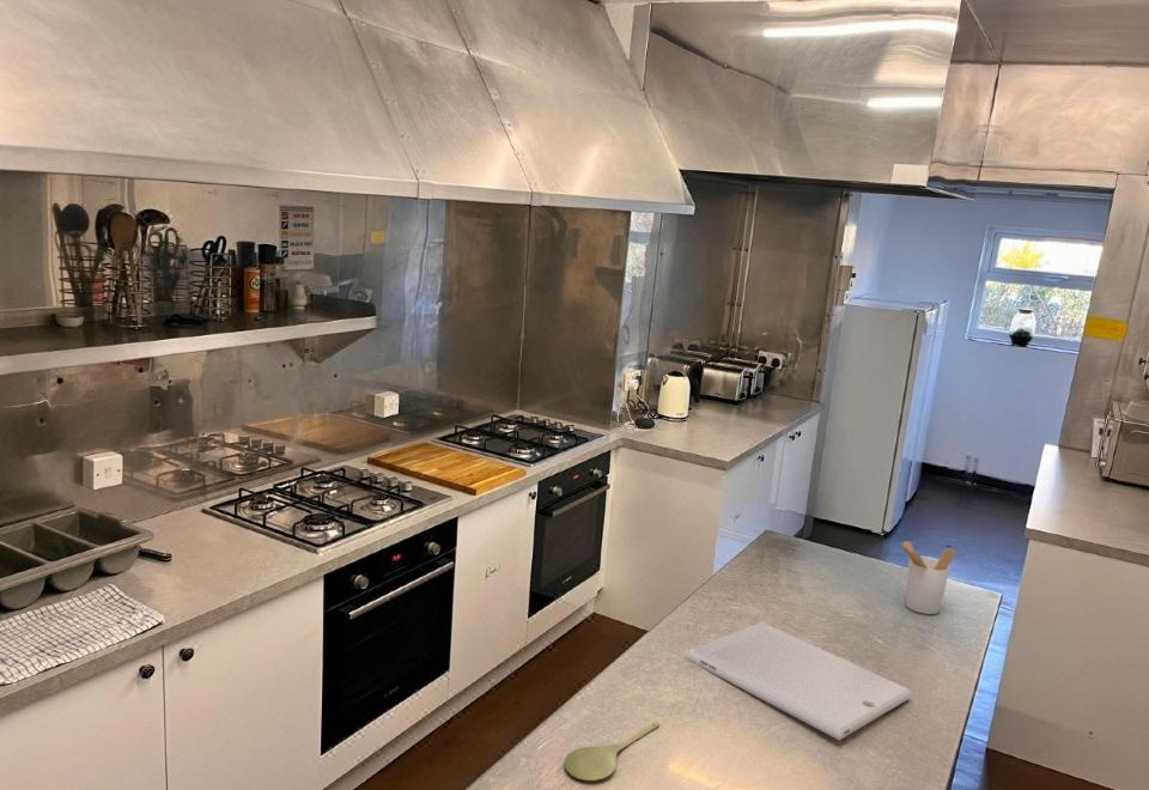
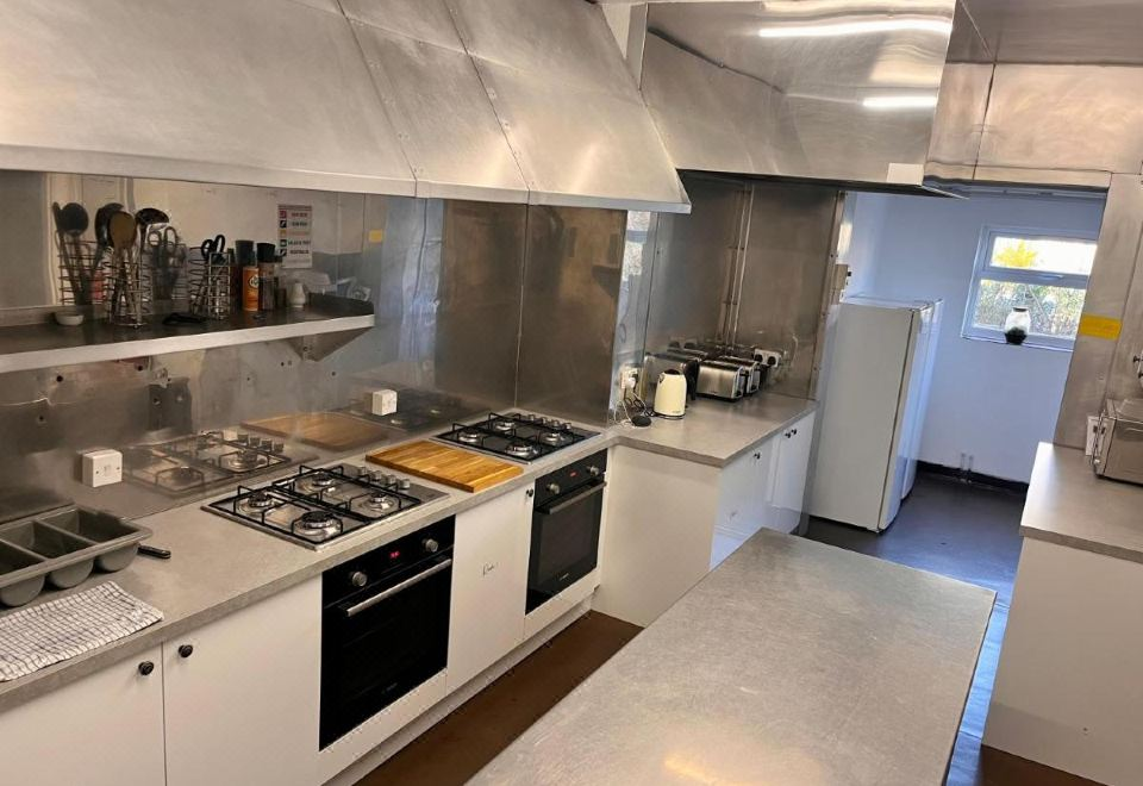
- utensil holder [899,540,957,615]
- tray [683,621,913,741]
- spoon [564,721,661,782]
